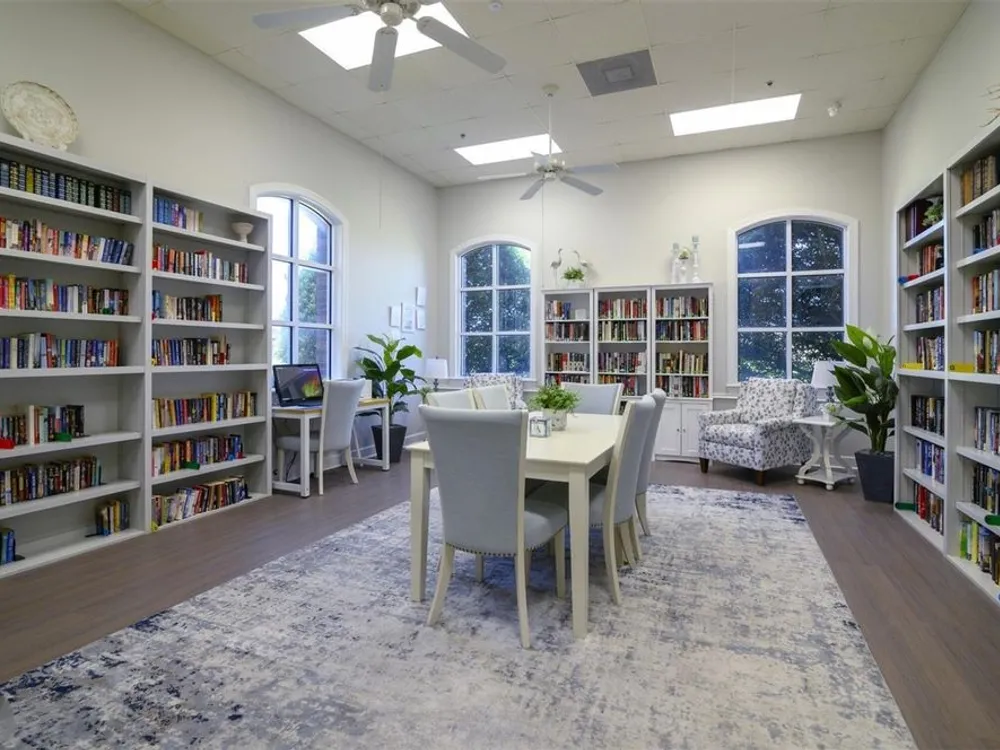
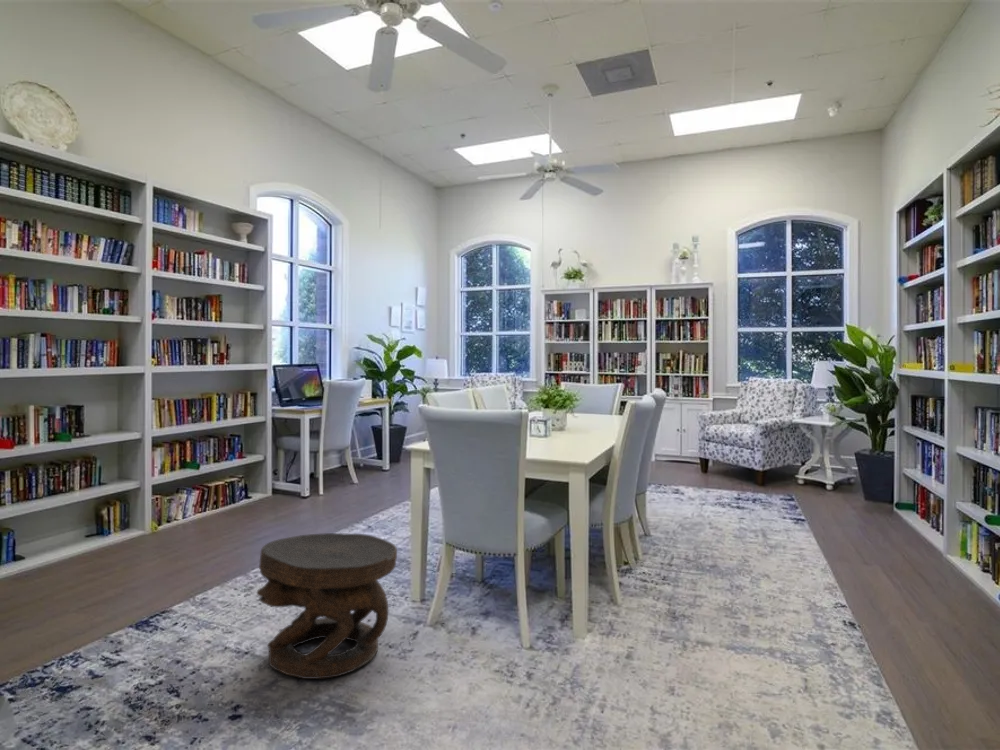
+ side table [256,532,398,680]
